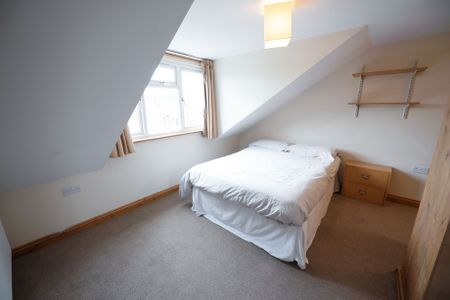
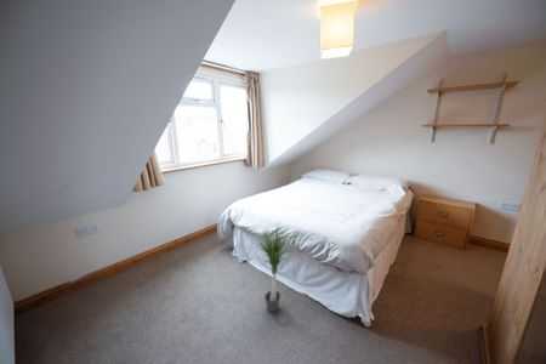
+ potted plant [246,223,302,313]
